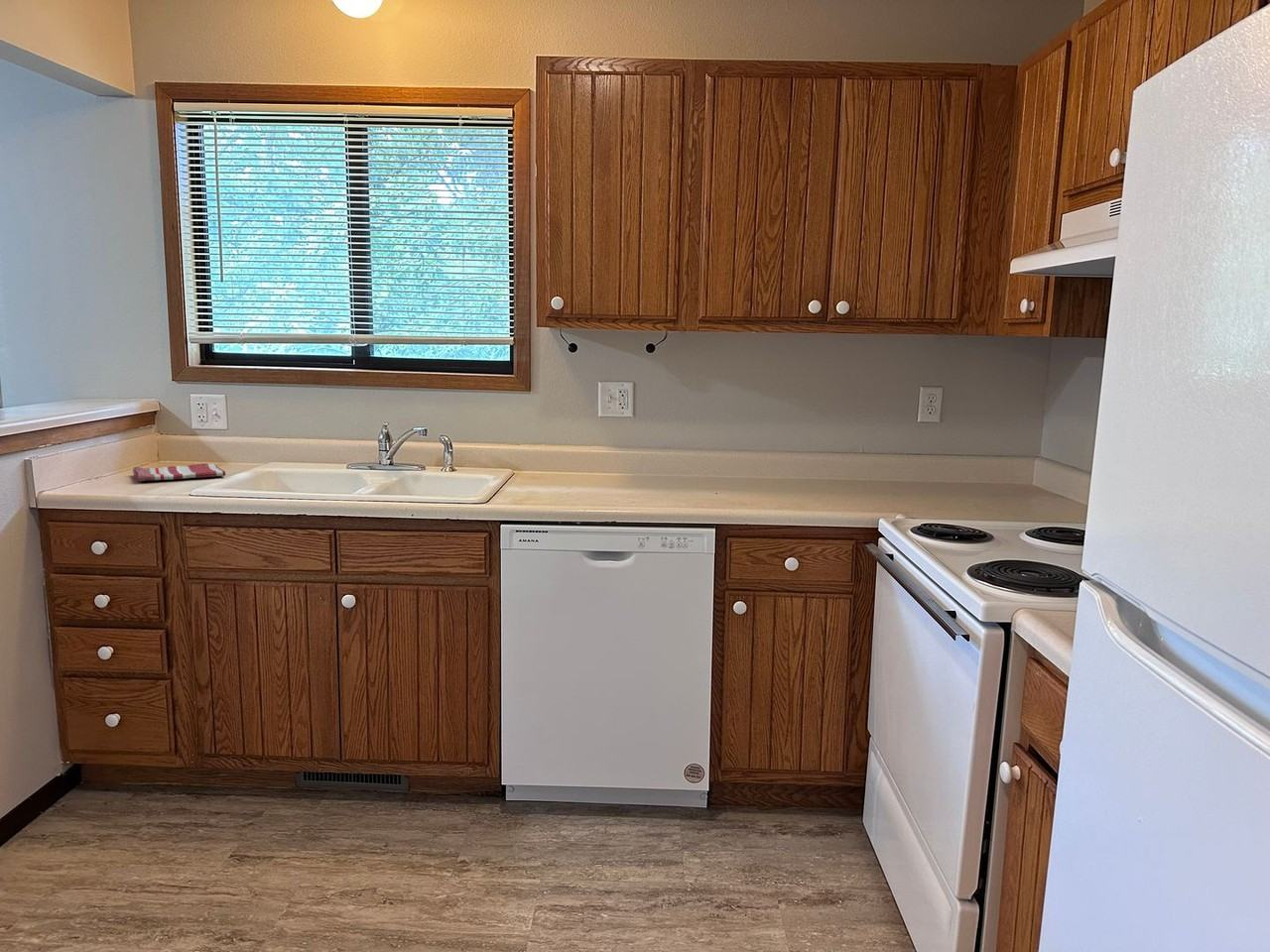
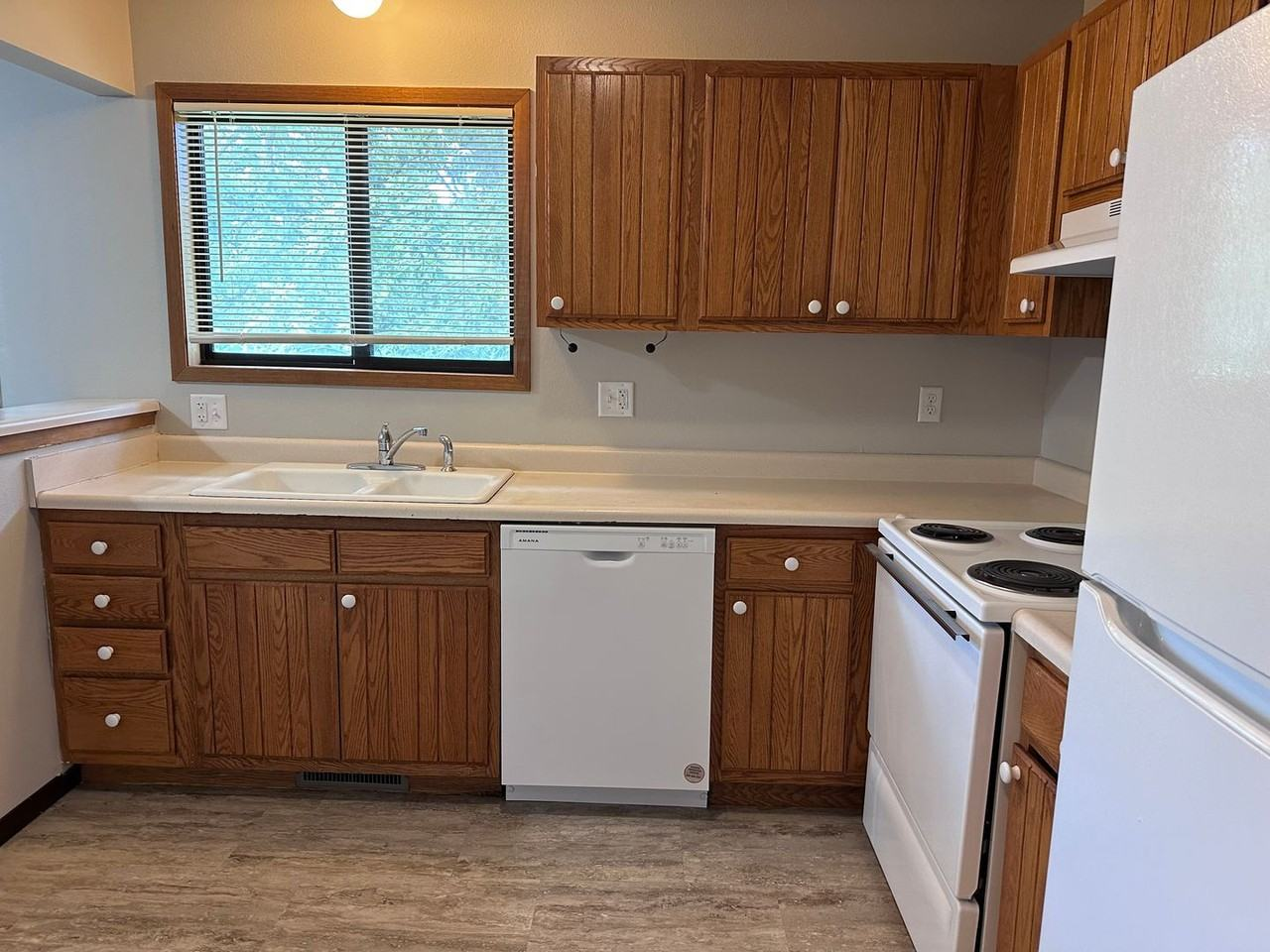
- dish towel [132,463,227,482]
